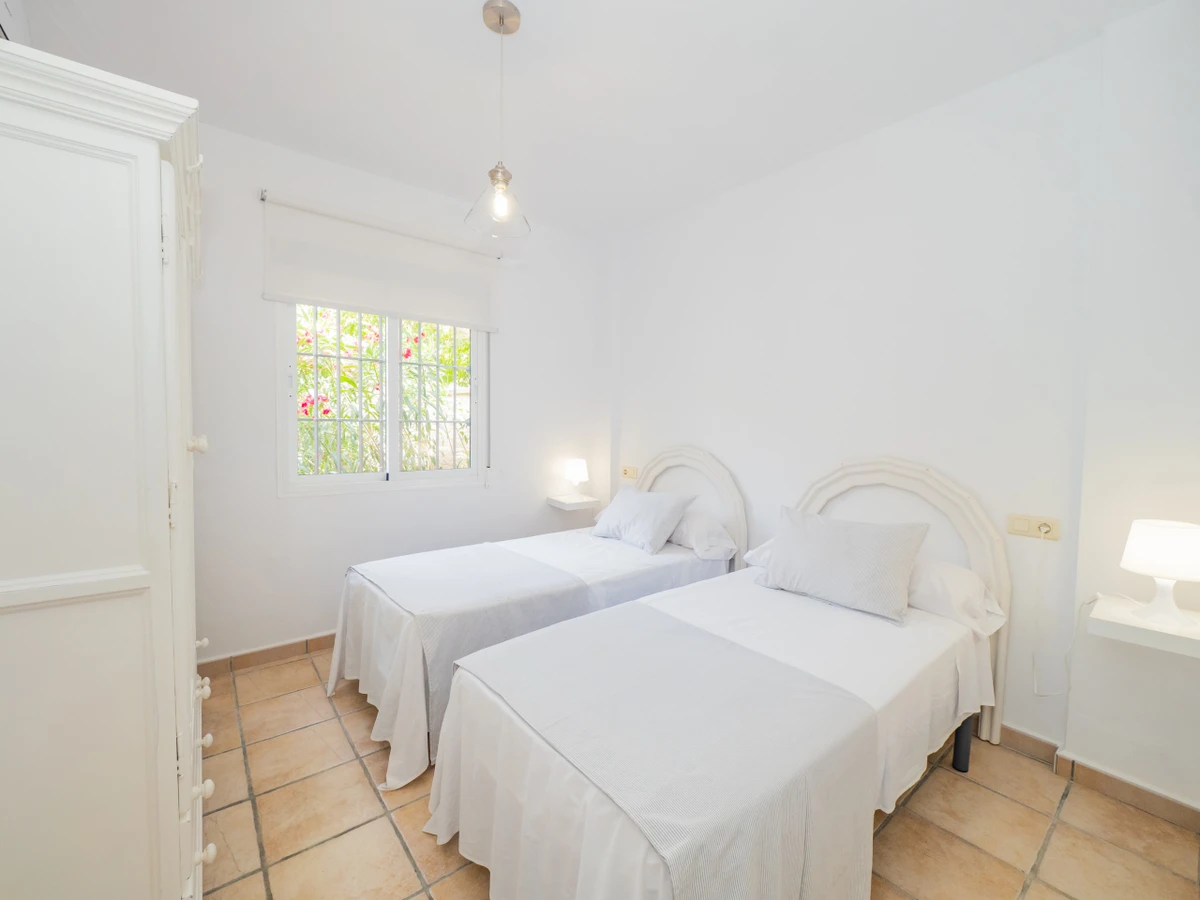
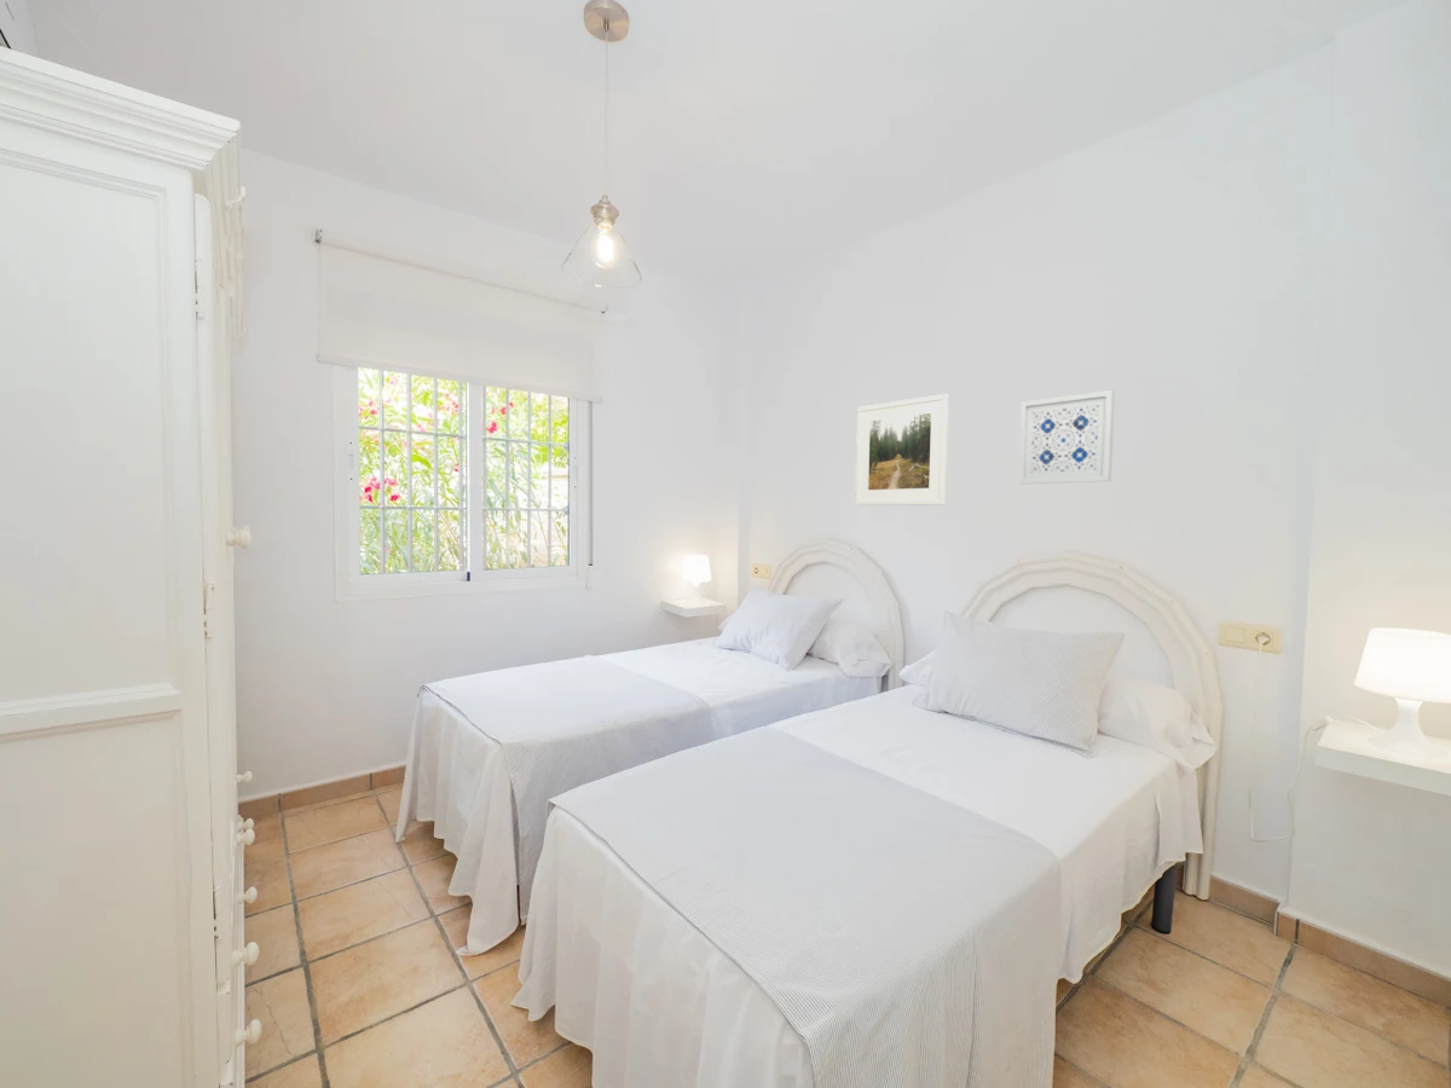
+ wall art [1017,389,1116,485]
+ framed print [854,393,950,507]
